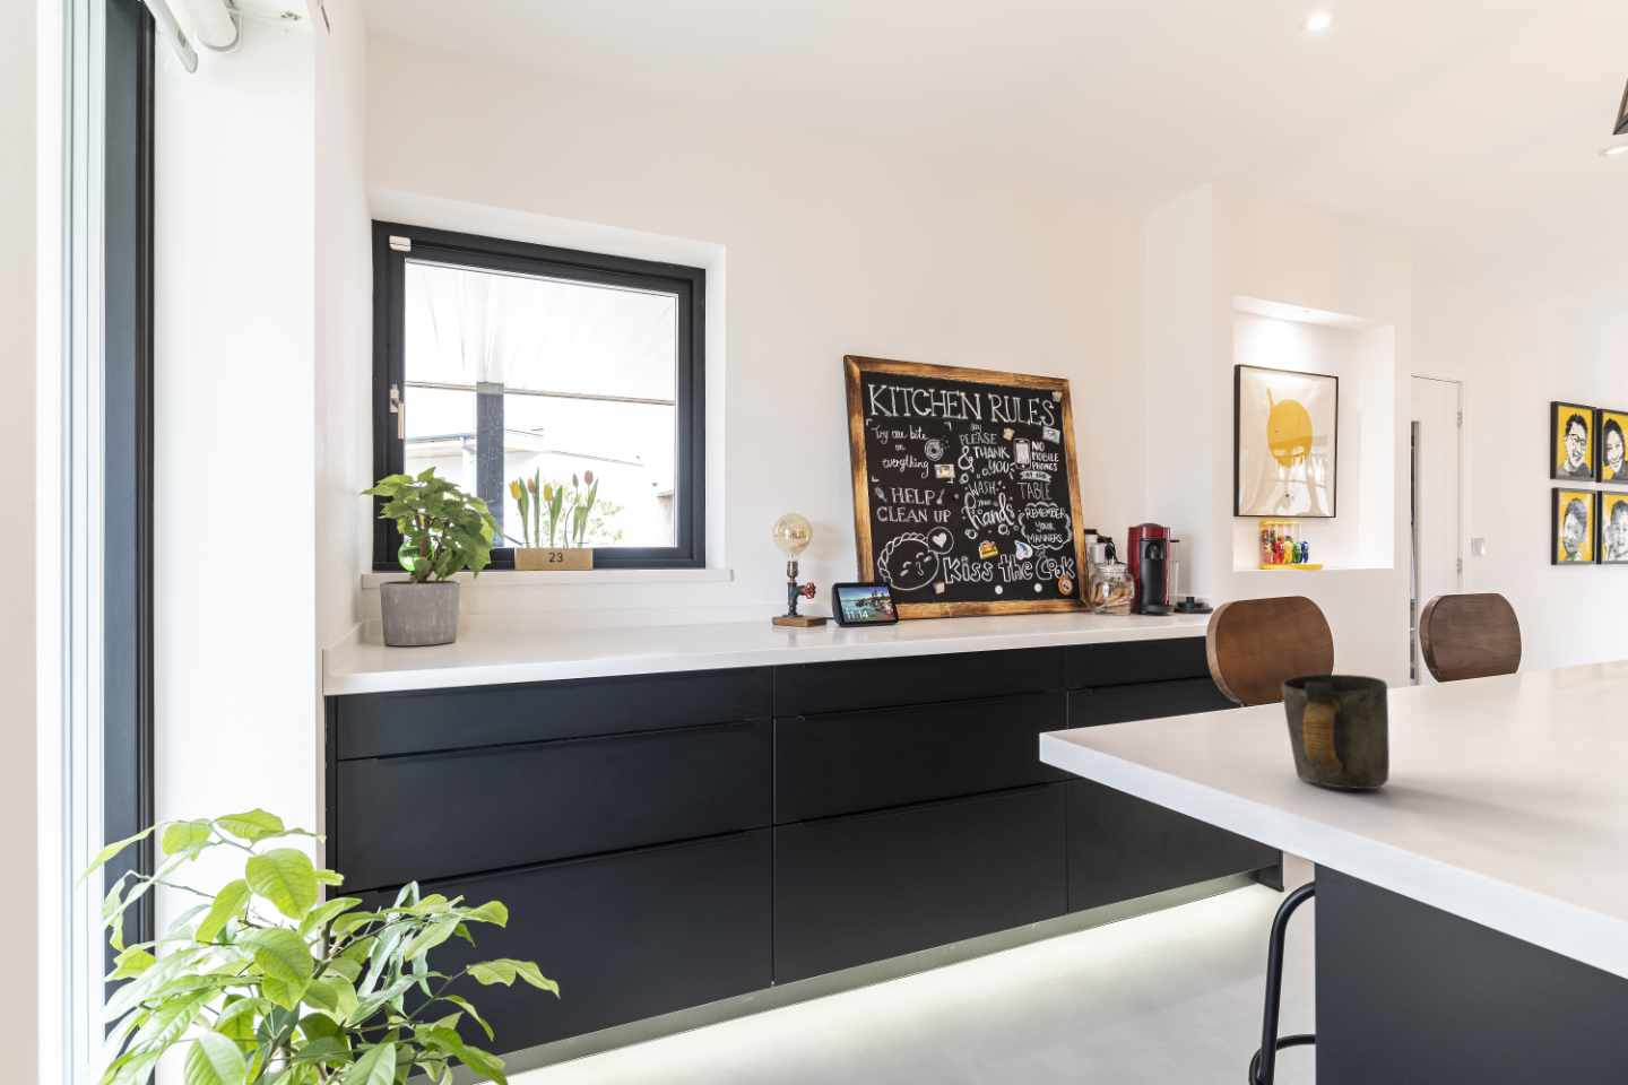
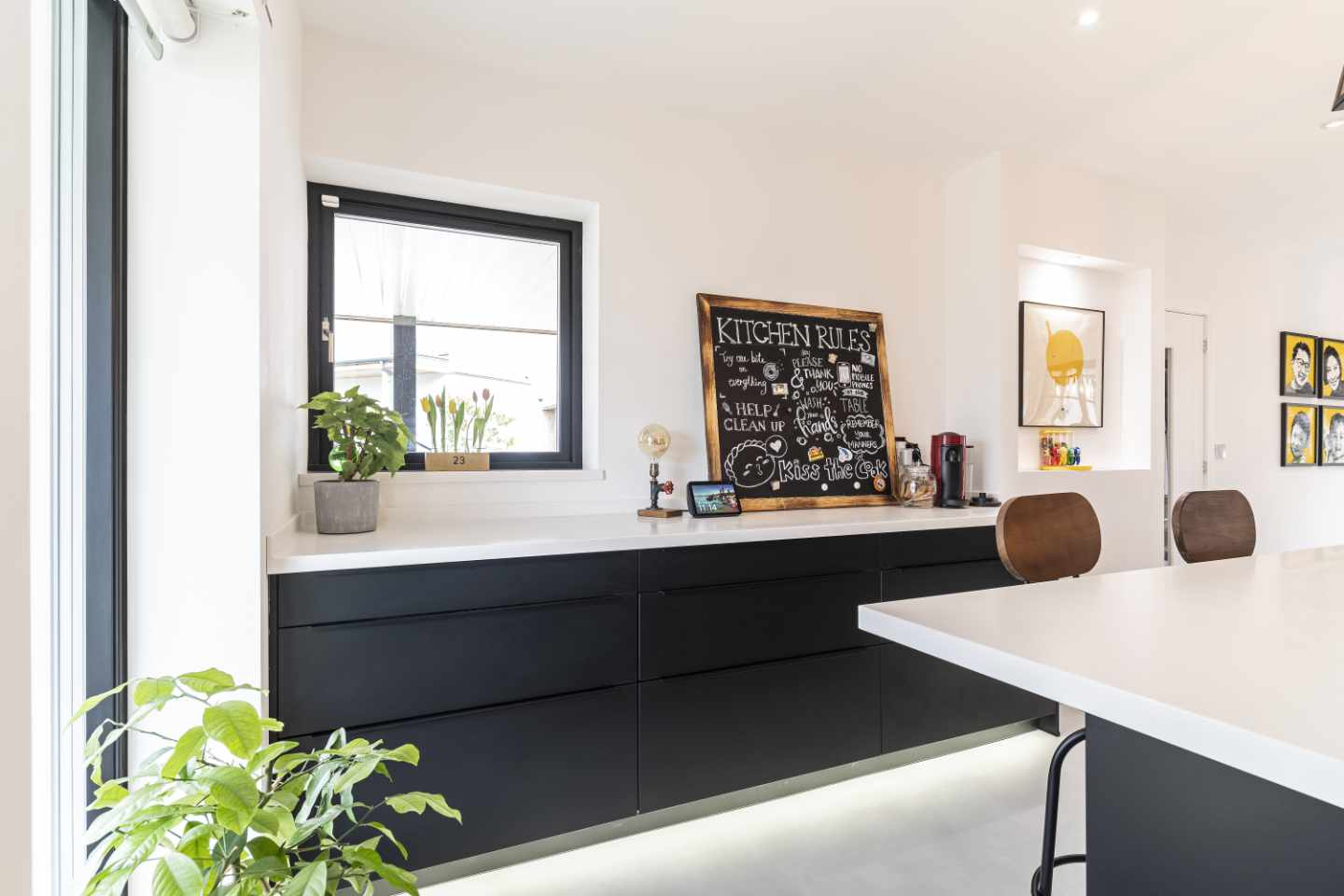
- mug [1280,673,1391,790]
